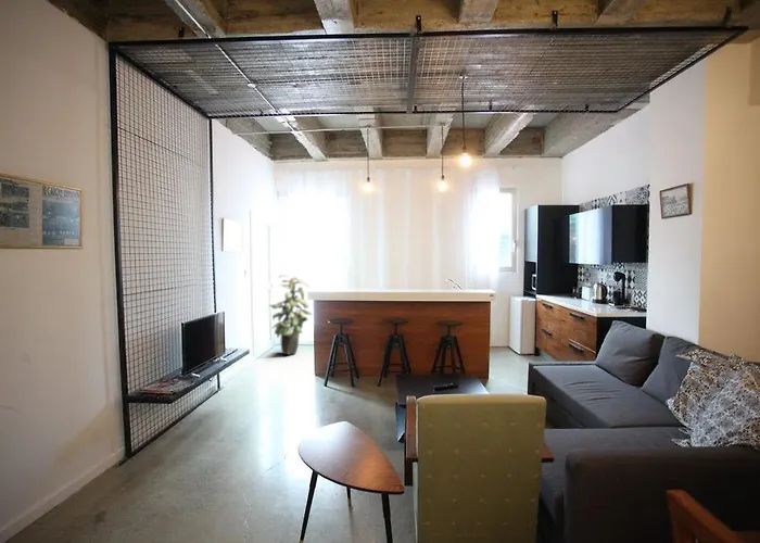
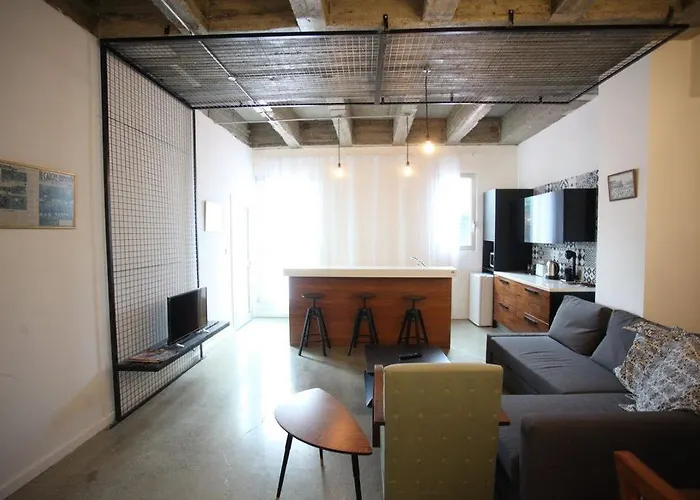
- indoor plant [268,274,313,356]
